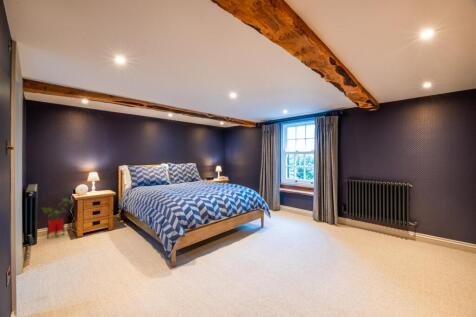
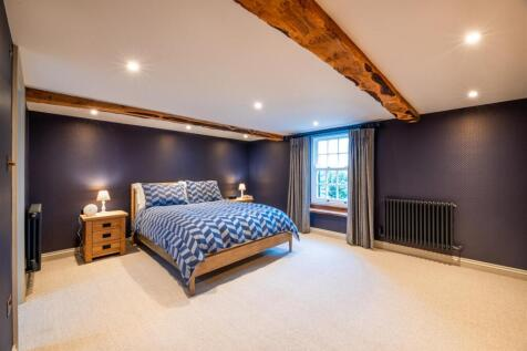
- house plant [40,197,73,239]
